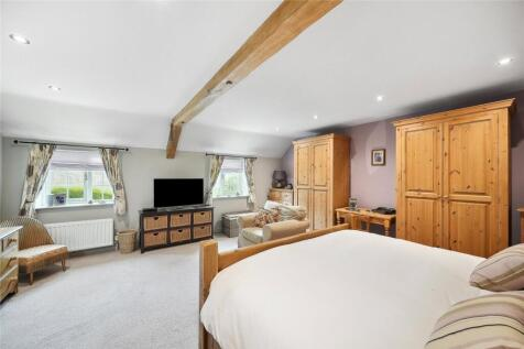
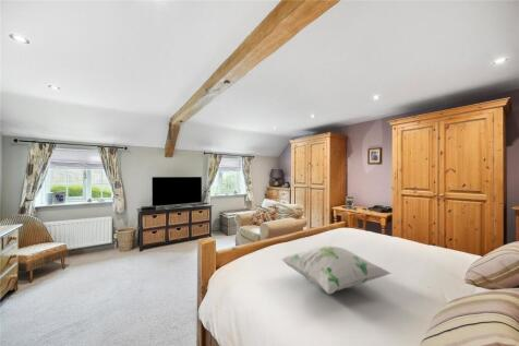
+ decorative pillow [280,244,394,295]
